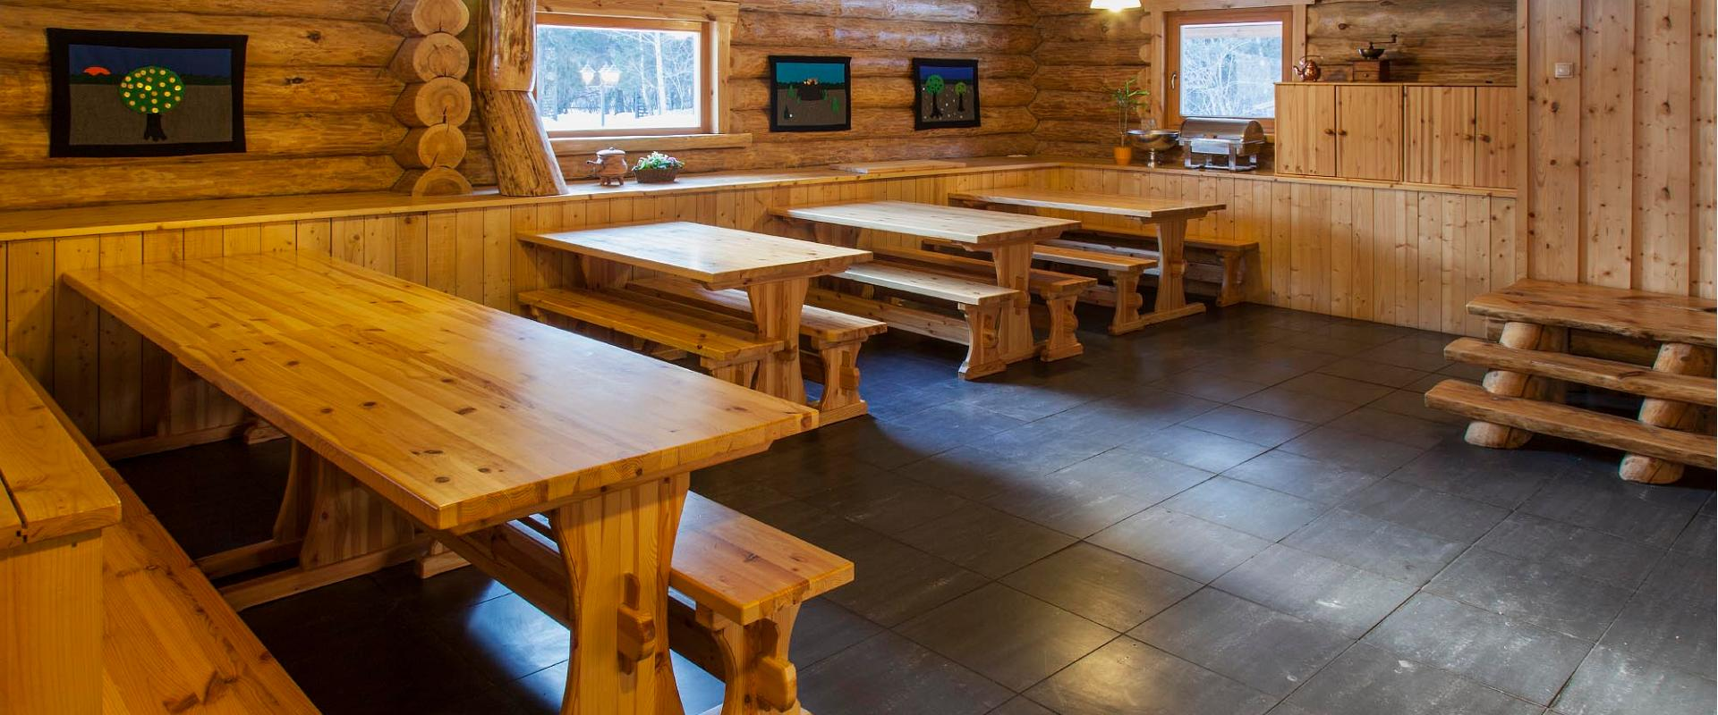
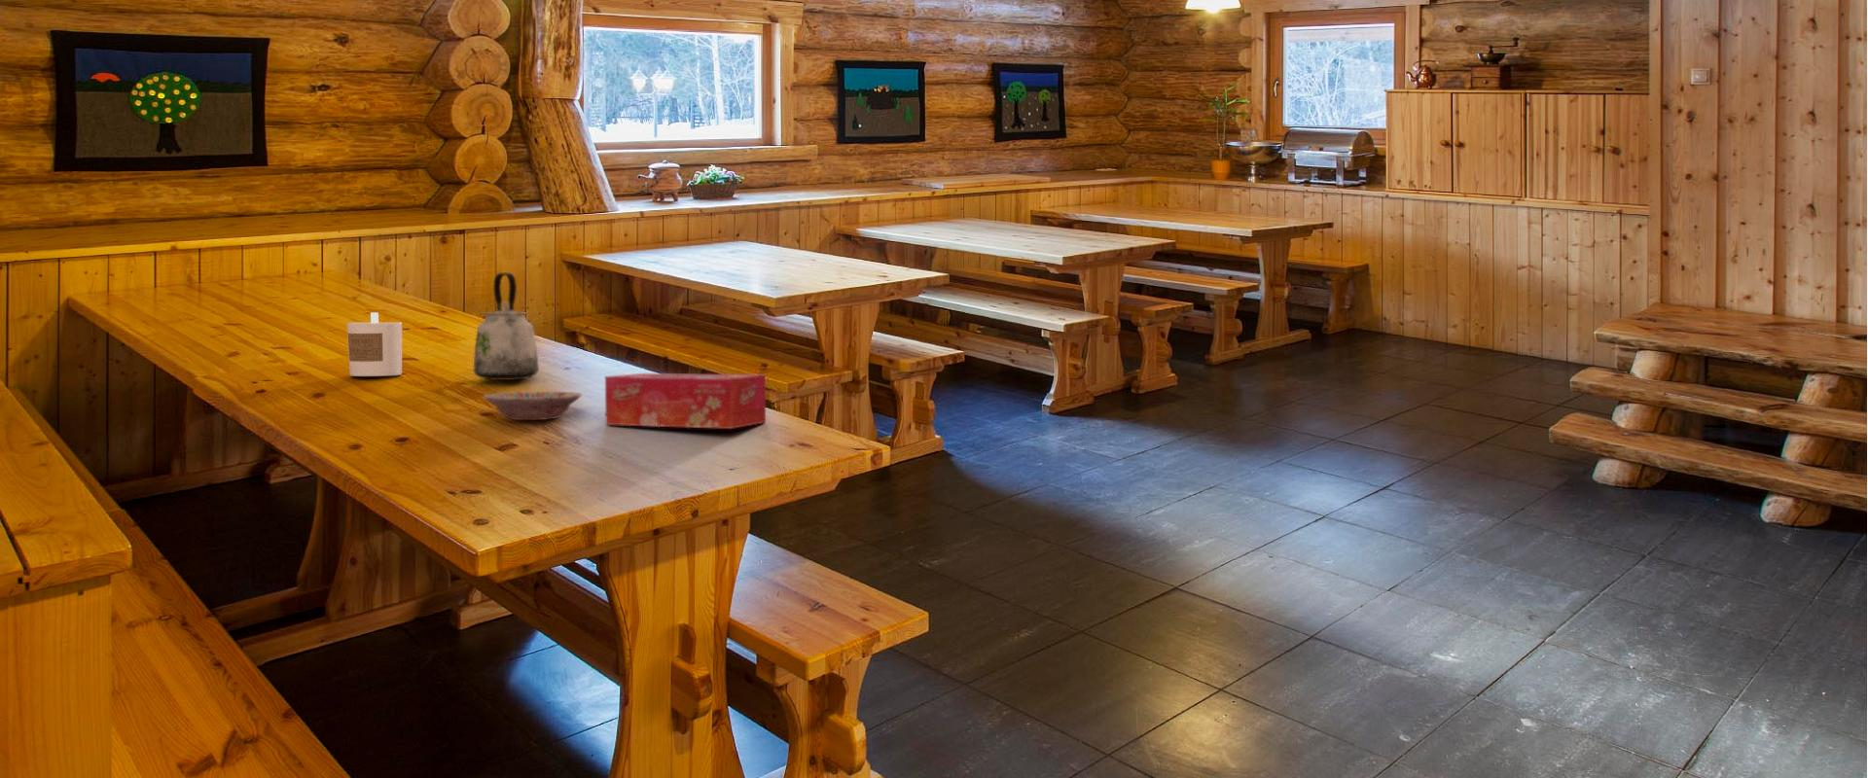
+ candle [347,311,403,378]
+ bowl [482,391,583,421]
+ kettle [473,273,540,381]
+ tissue box [604,373,767,430]
